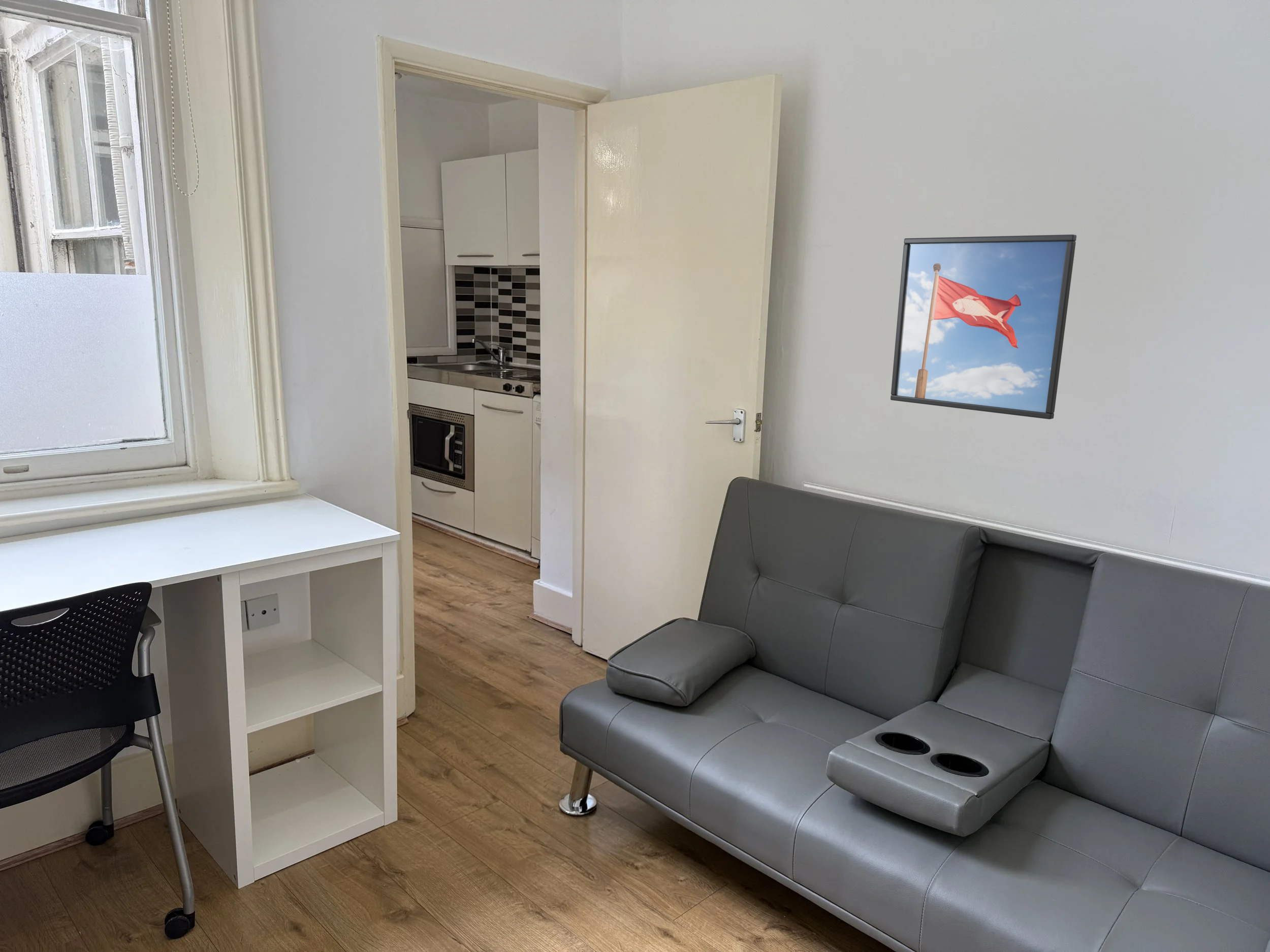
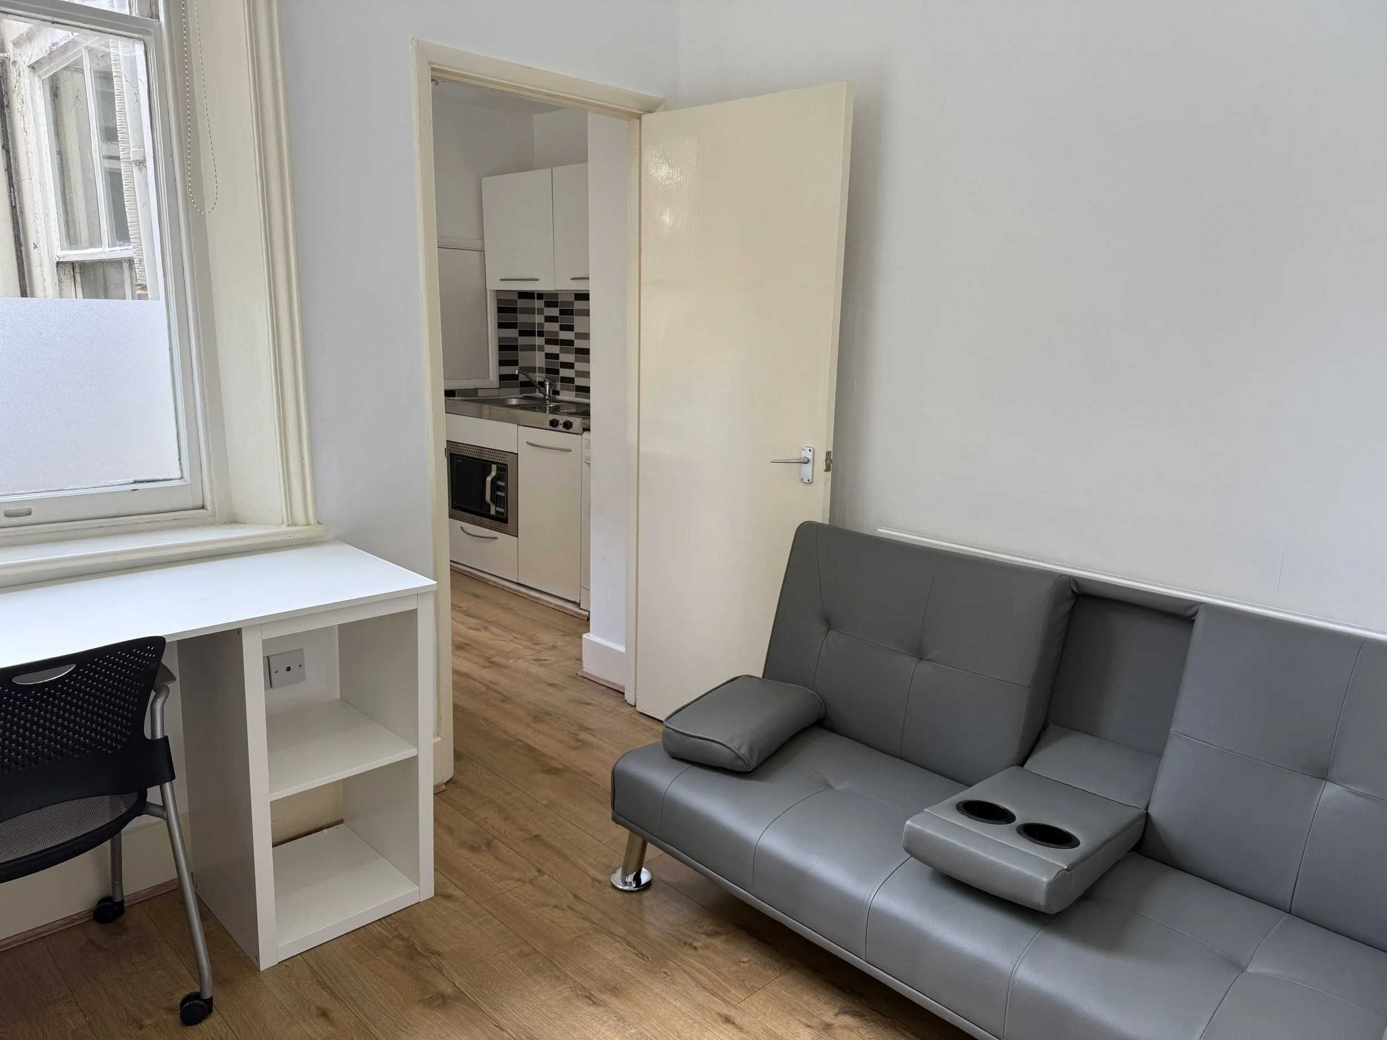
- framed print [890,234,1077,420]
